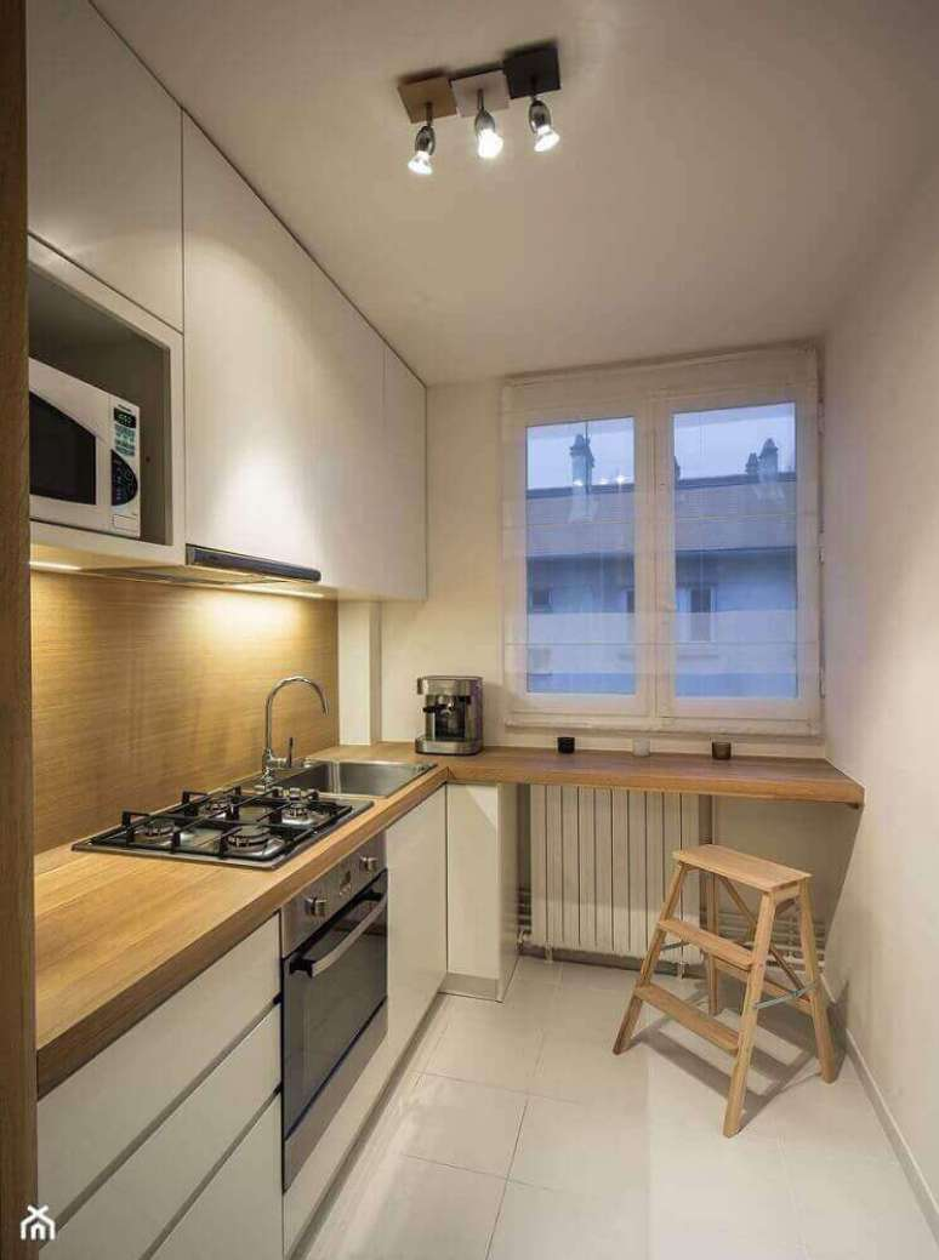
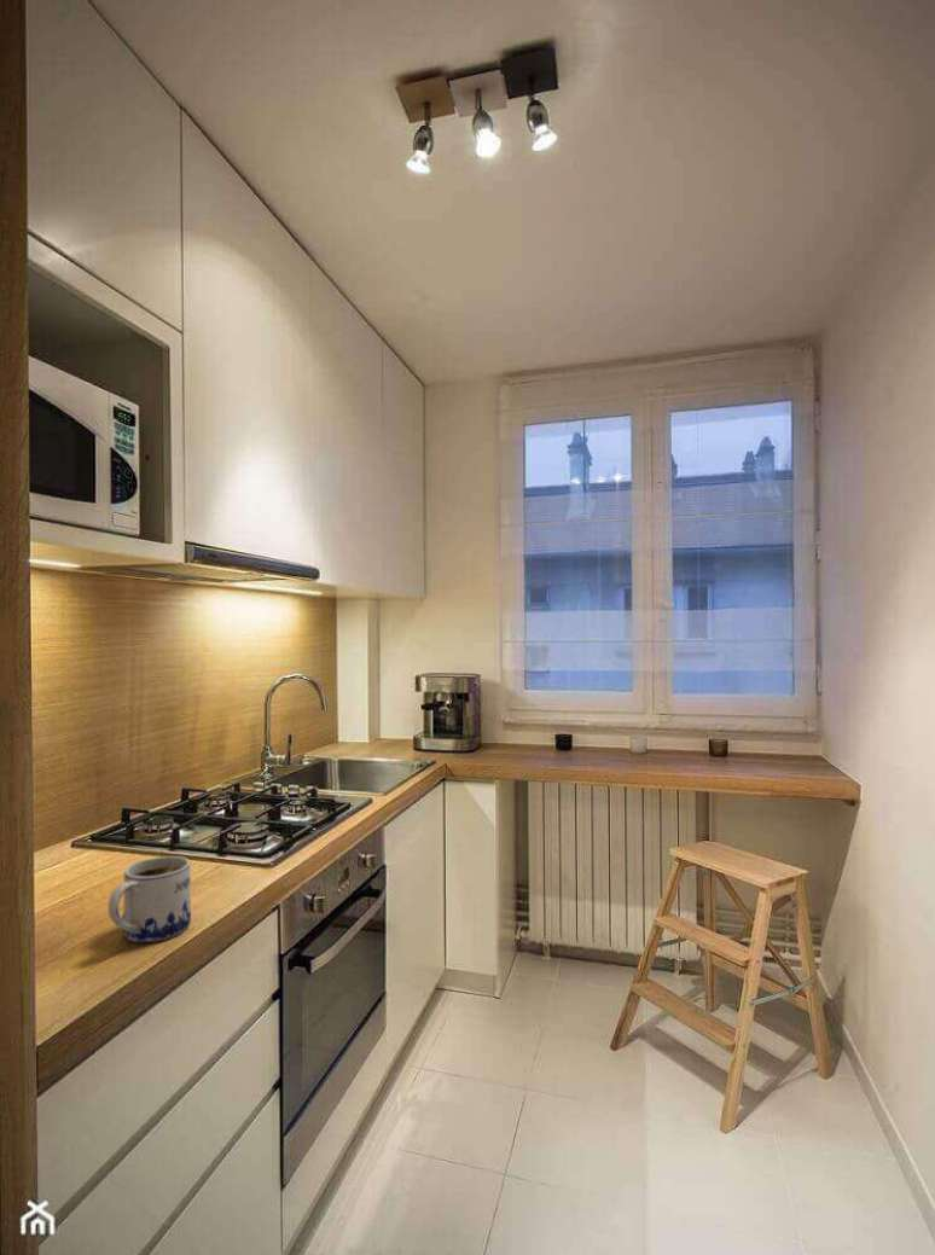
+ mug [106,855,192,943]
